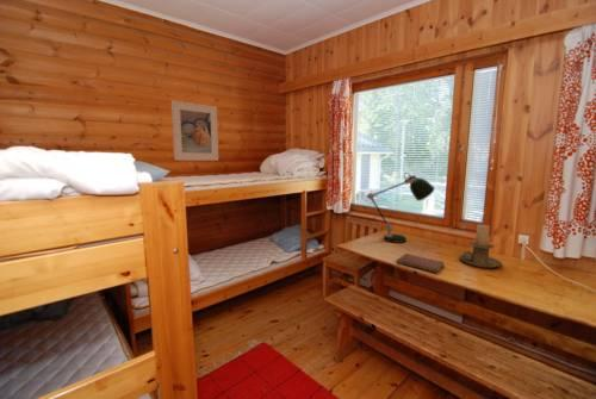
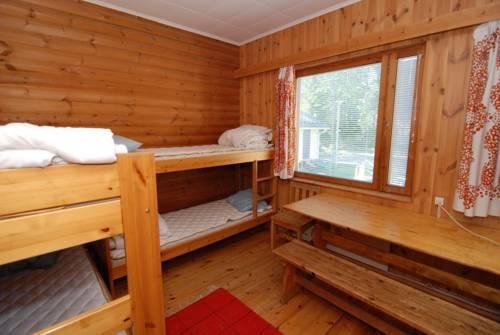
- desk lamp [366,172,436,244]
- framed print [170,99,219,162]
- candle holder [459,224,503,269]
- notebook [396,253,446,274]
